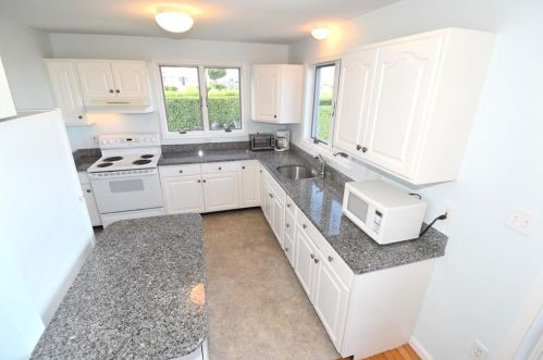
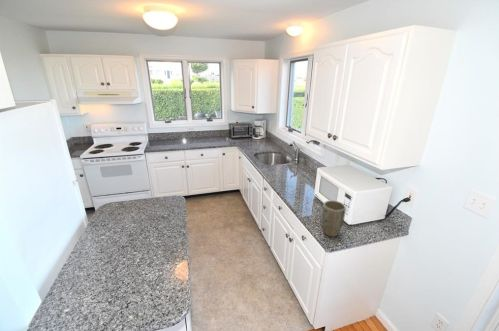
+ plant pot [321,200,347,238]
